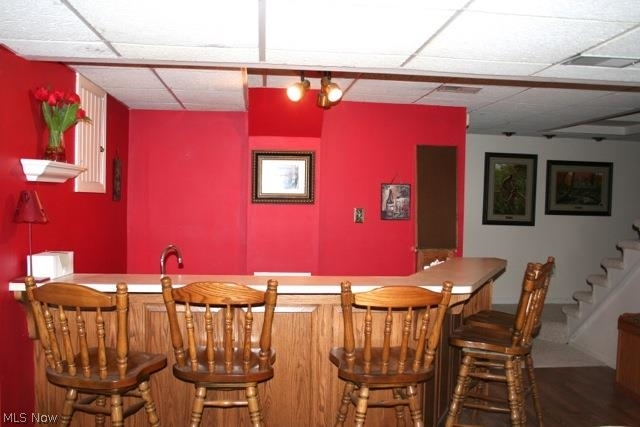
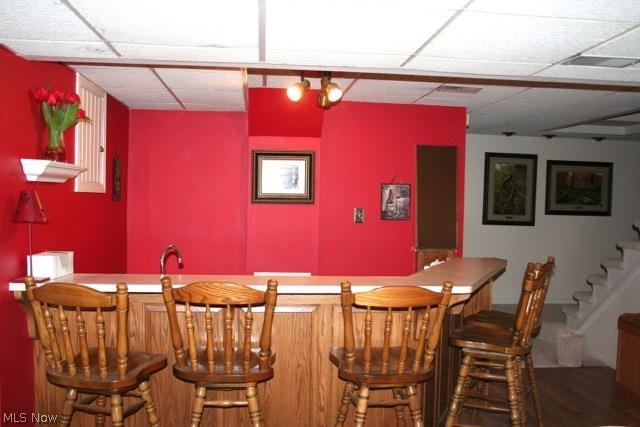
+ wastebasket [555,328,586,368]
